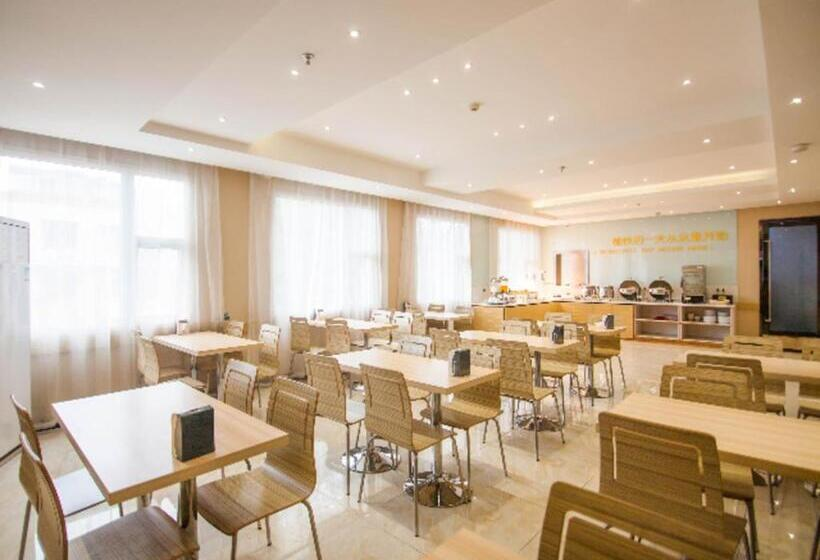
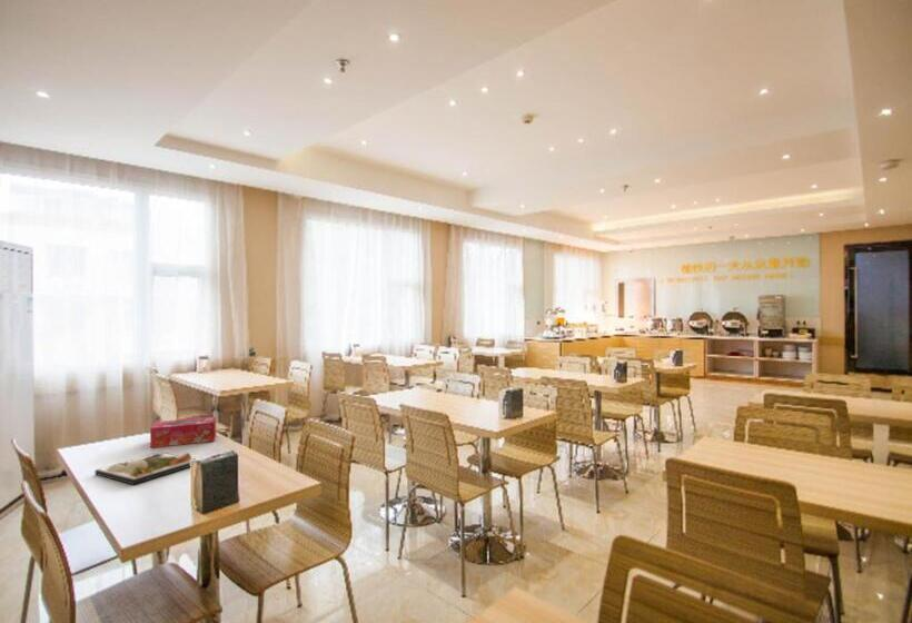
+ dinner plate [93,452,195,486]
+ tissue box [149,415,218,449]
